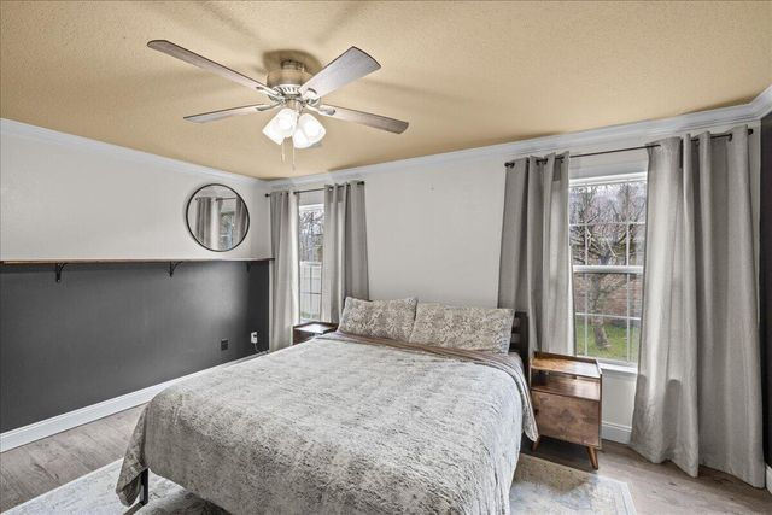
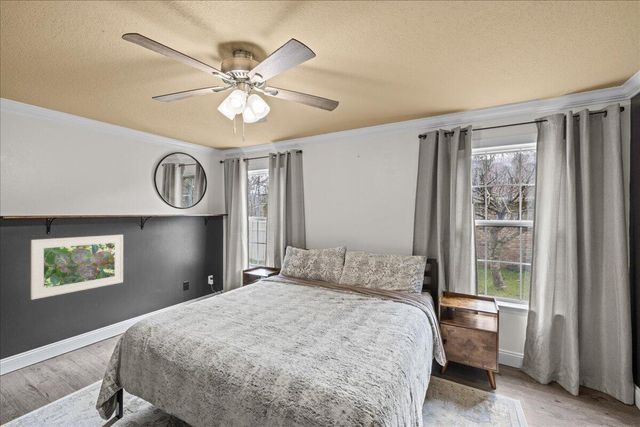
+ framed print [30,234,124,301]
